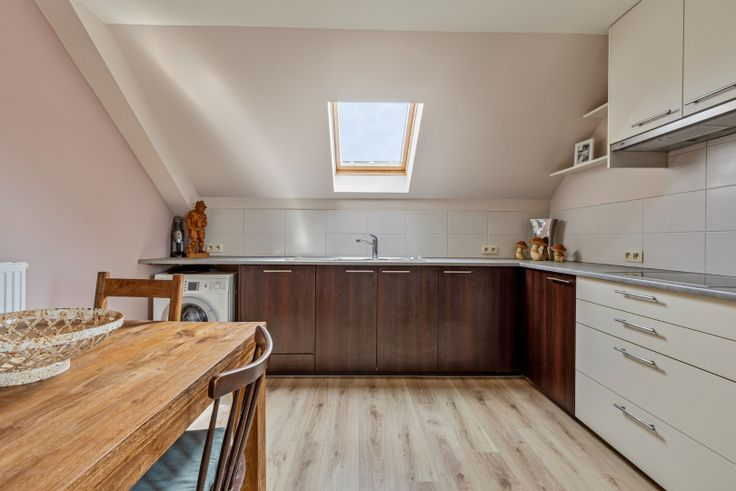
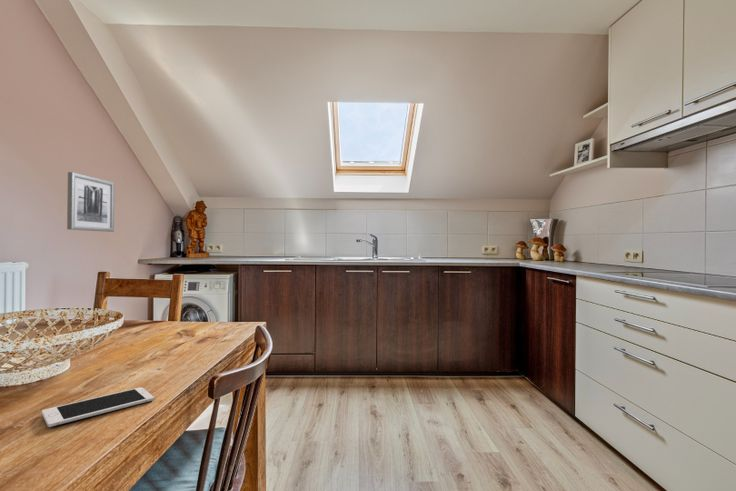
+ cell phone [41,387,155,428]
+ wall art [66,171,115,233]
